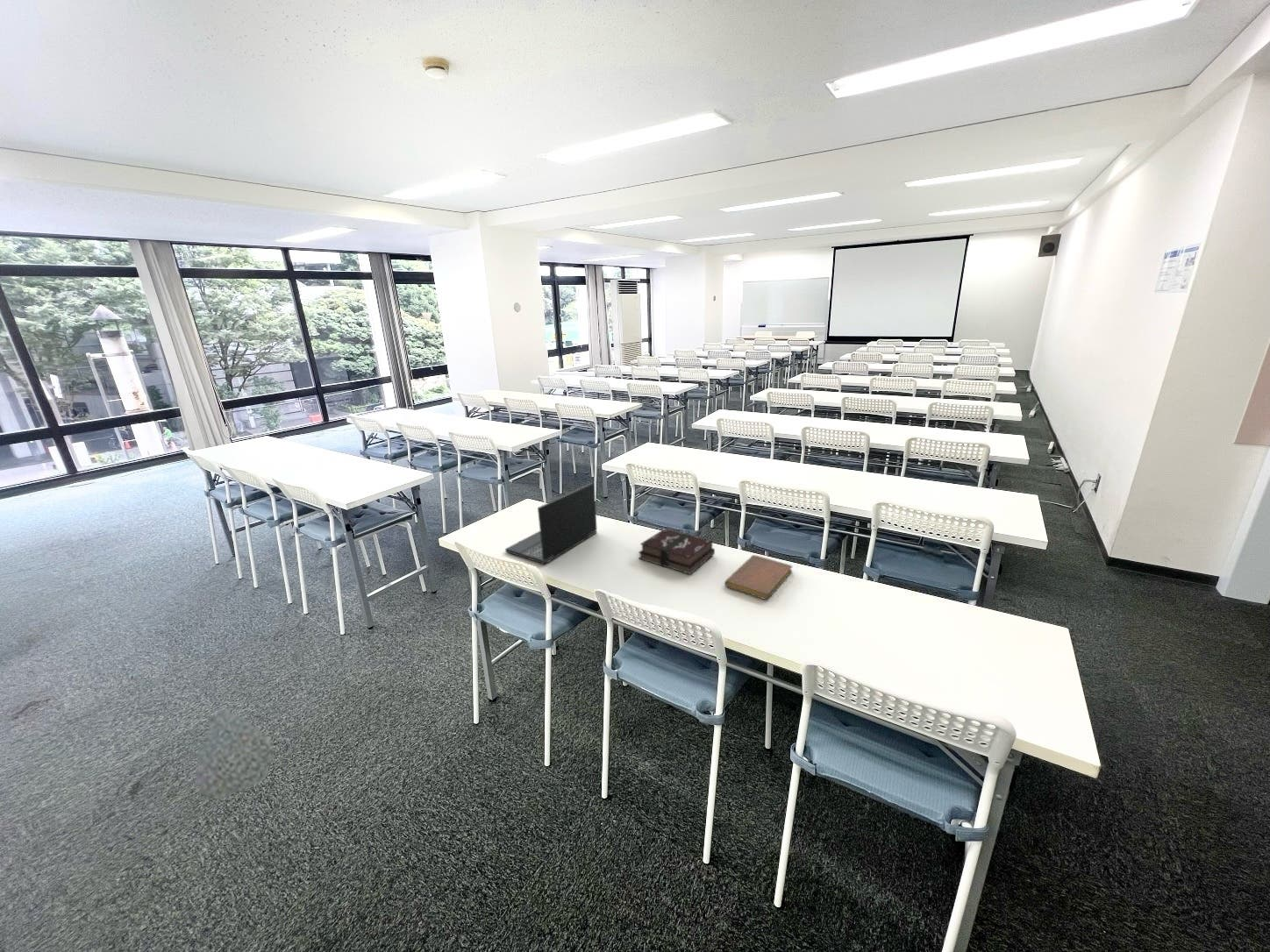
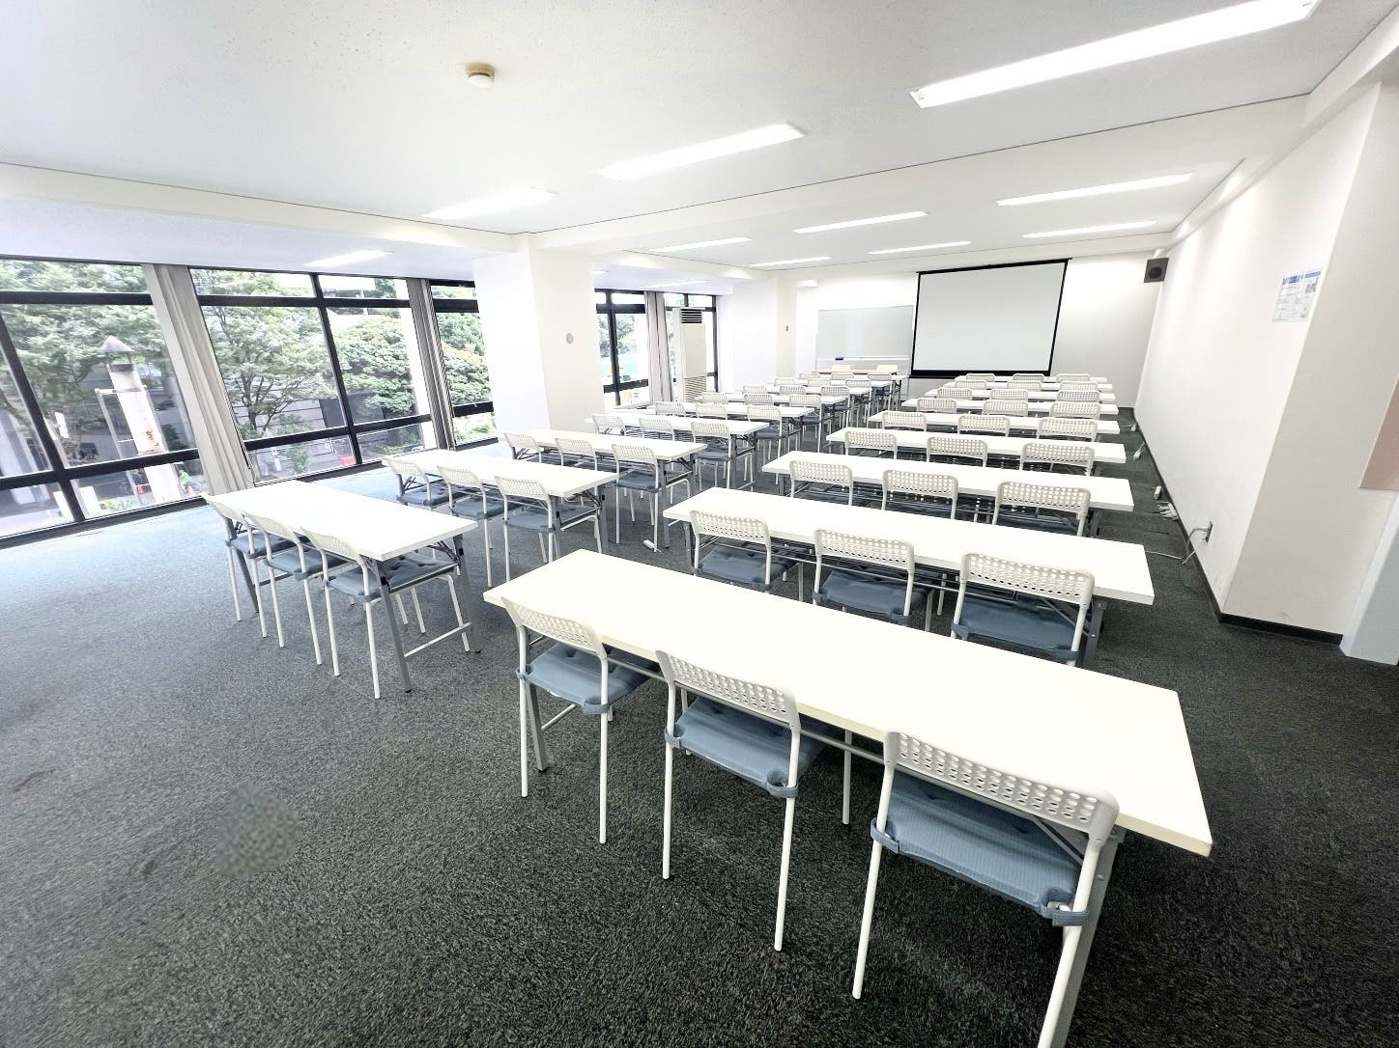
- hardback book [638,528,716,575]
- notebook [724,554,793,600]
- laptop [504,482,598,565]
